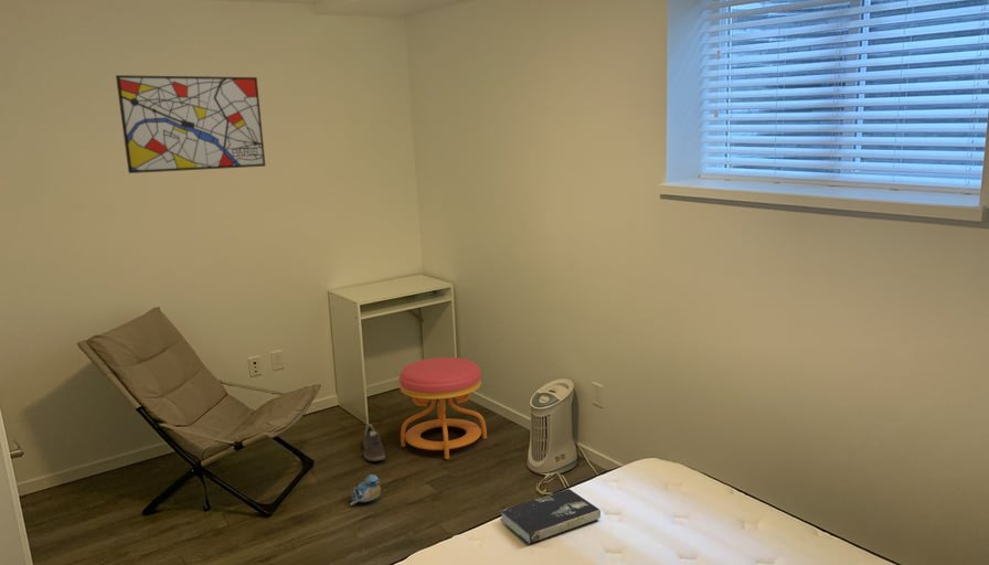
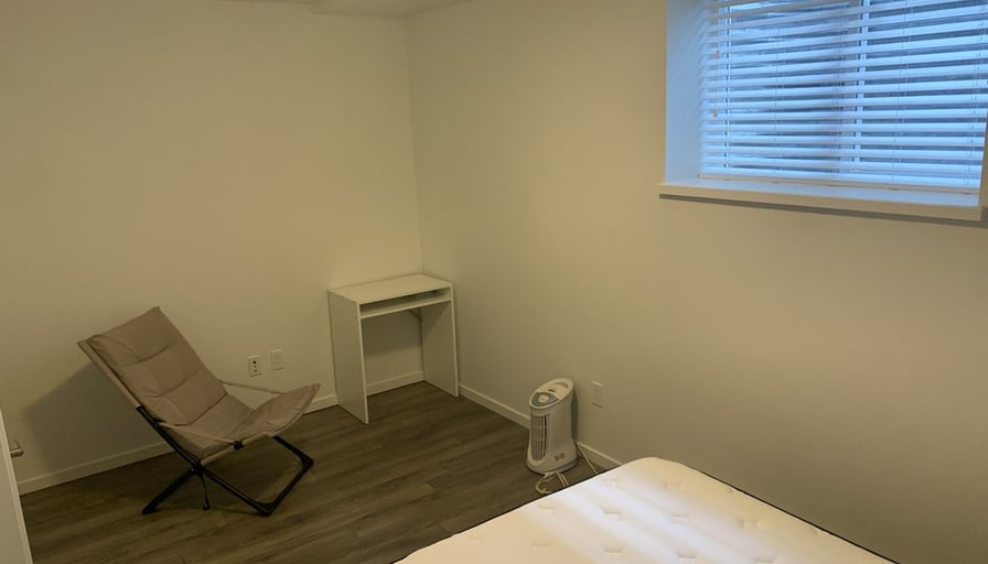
- plush toy [349,473,382,507]
- book [499,488,602,545]
- sneaker [361,423,386,462]
- wall art [115,74,266,174]
- stool [398,356,488,460]
